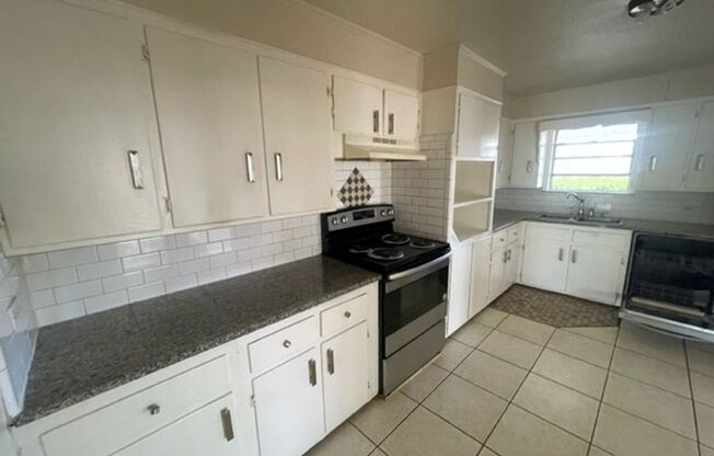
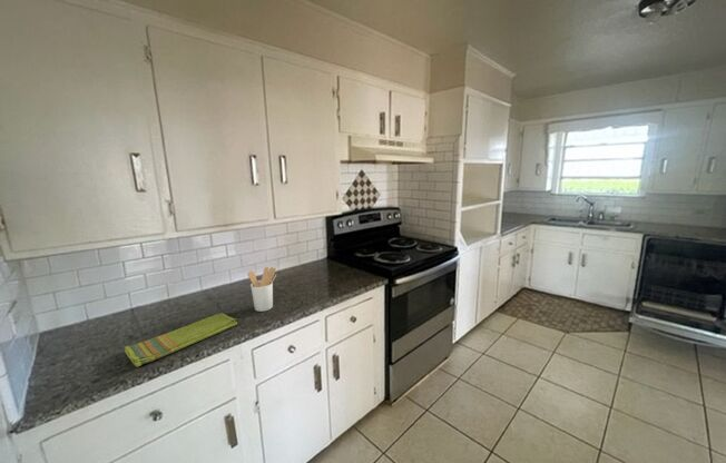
+ dish towel [124,312,238,368]
+ utensil holder [247,266,277,313]
